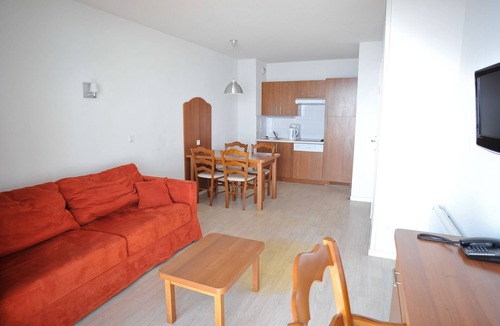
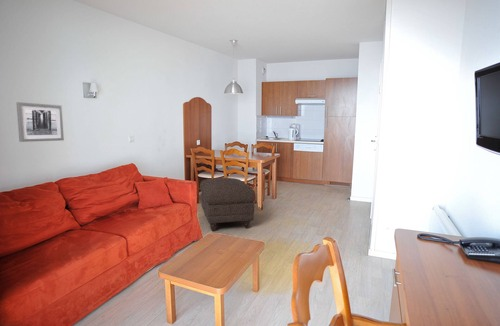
+ ottoman [199,177,256,232]
+ wall art [15,101,65,143]
